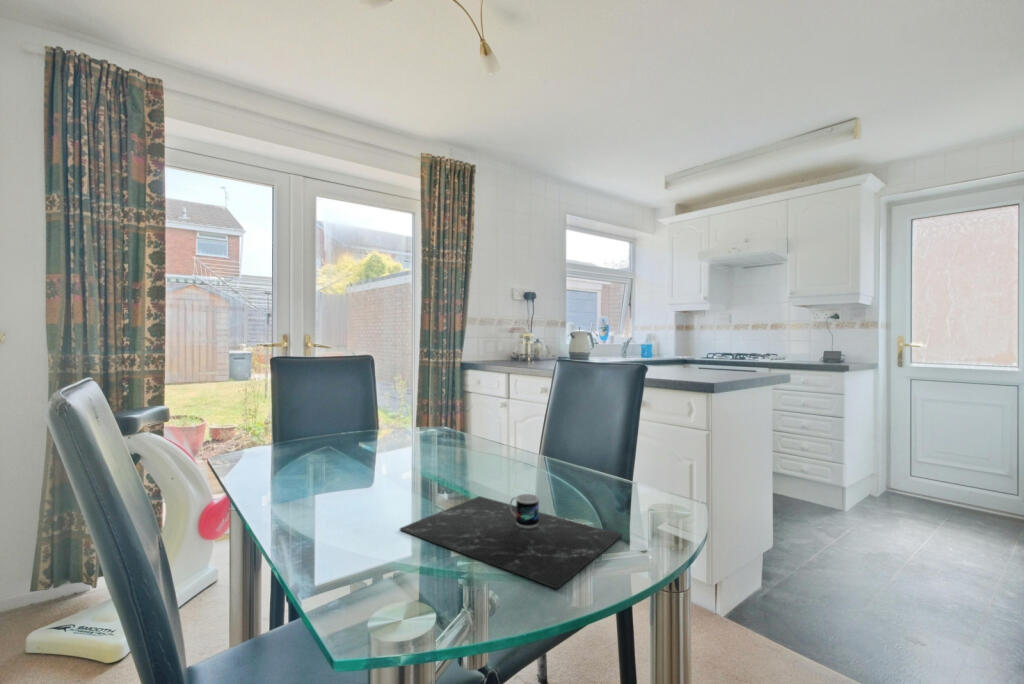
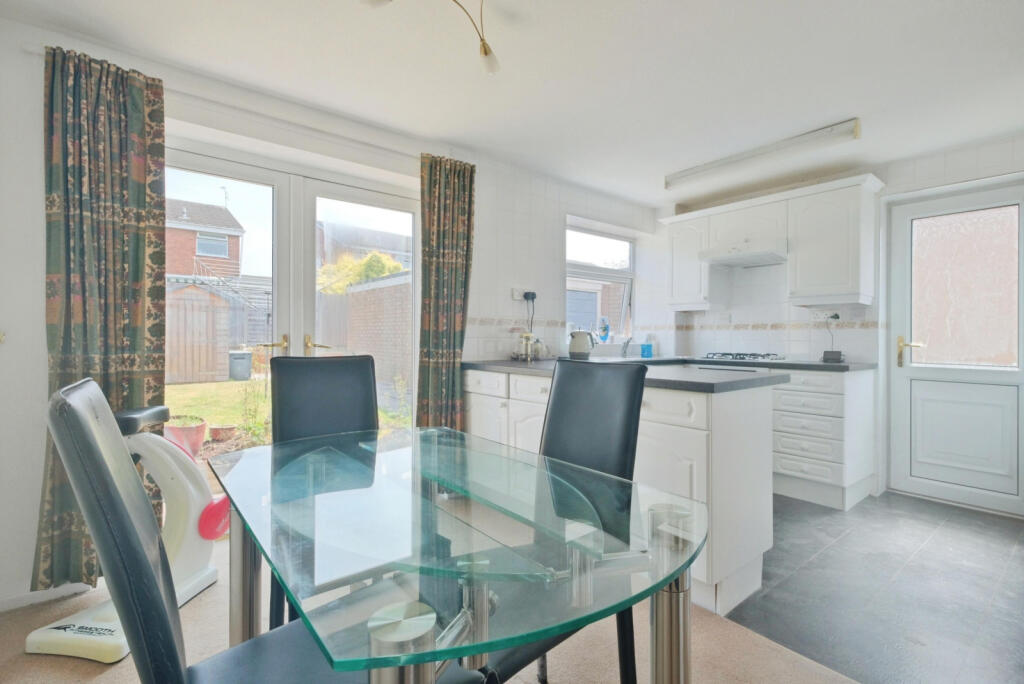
- placemat [399,493,623,590]
